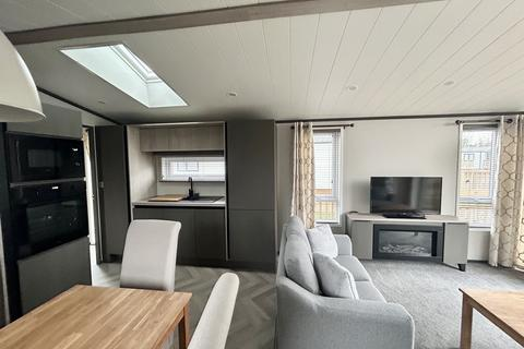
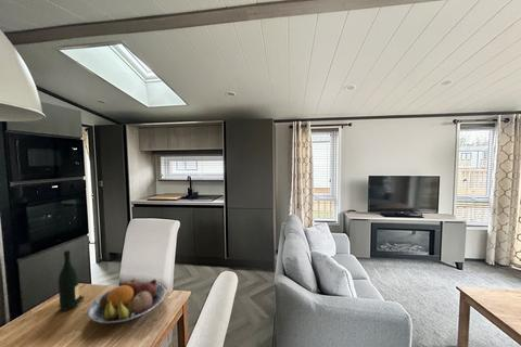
+ fruit bowl [87,277,167,324]
+ wine bottle [58,249,85,312]
